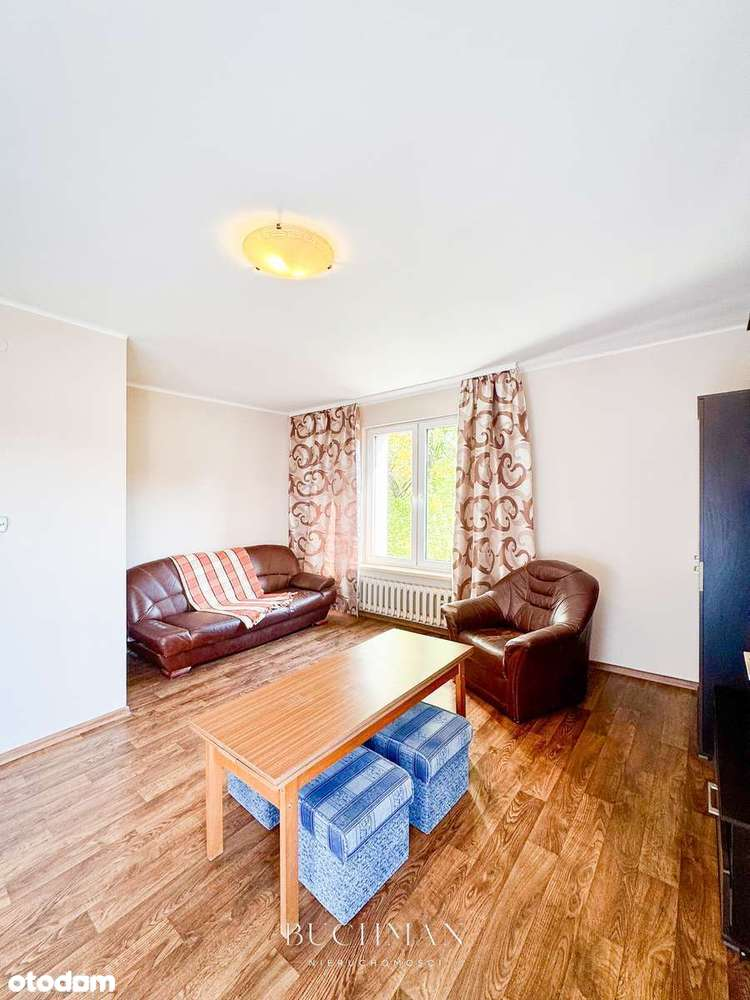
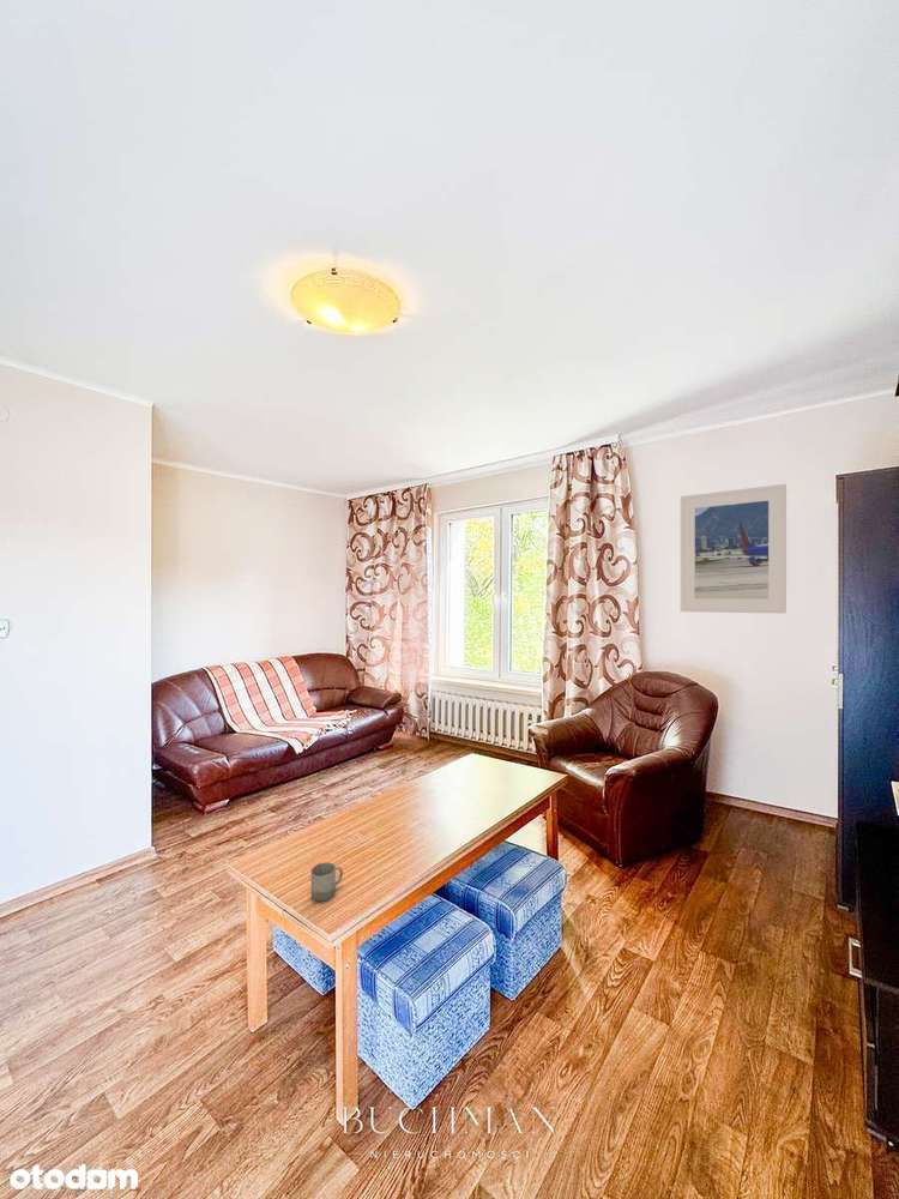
+ cup [310,861,344,903]
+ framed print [678,483,788,614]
